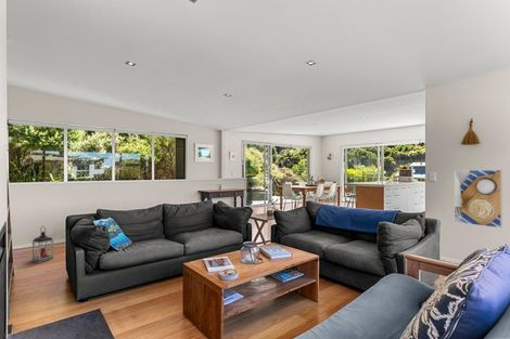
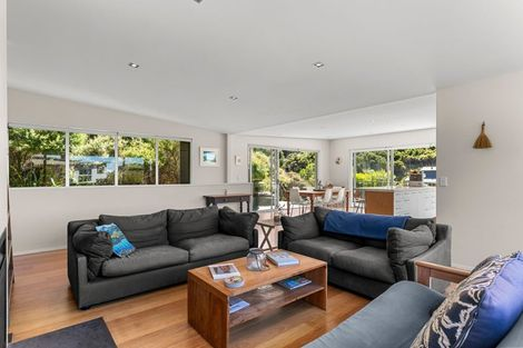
- lantern [31,224,54,263]
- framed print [452,169,503,229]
